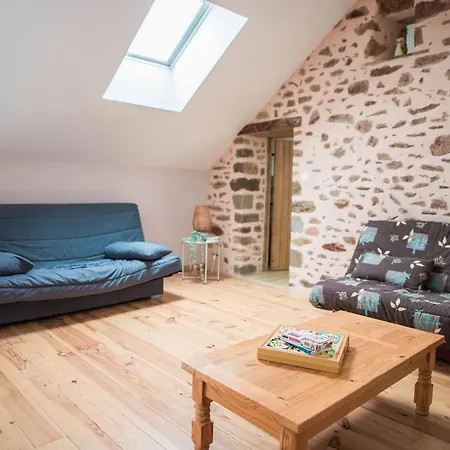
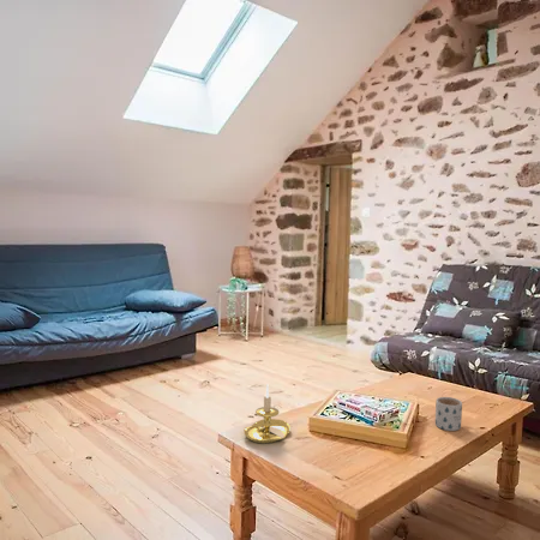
+ candle holder [242,383,292,444]
+ mug [434,396,463,432]
